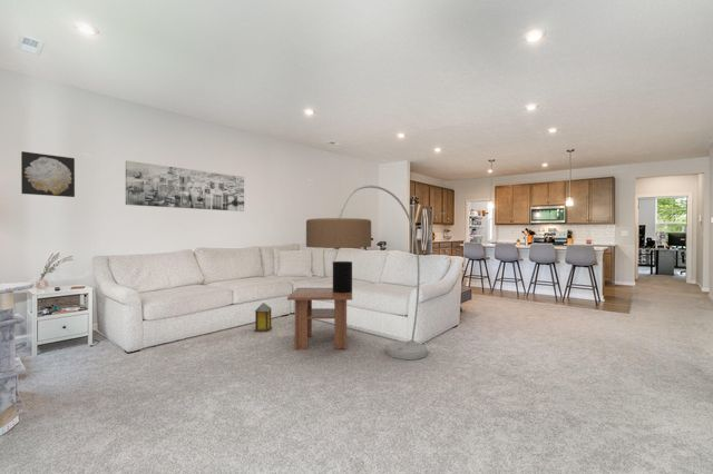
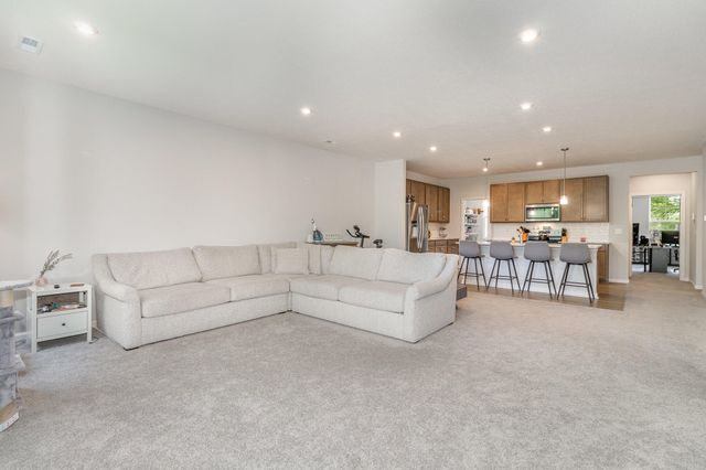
- wall art [20,150,76,198]
- wall art [125,159,245,213]
- coffee table [286,287,353,350]
- floor lamp [305,184,429,361]
- lantern [254,302,273,333]
- decorative container [332,260,353,293]
